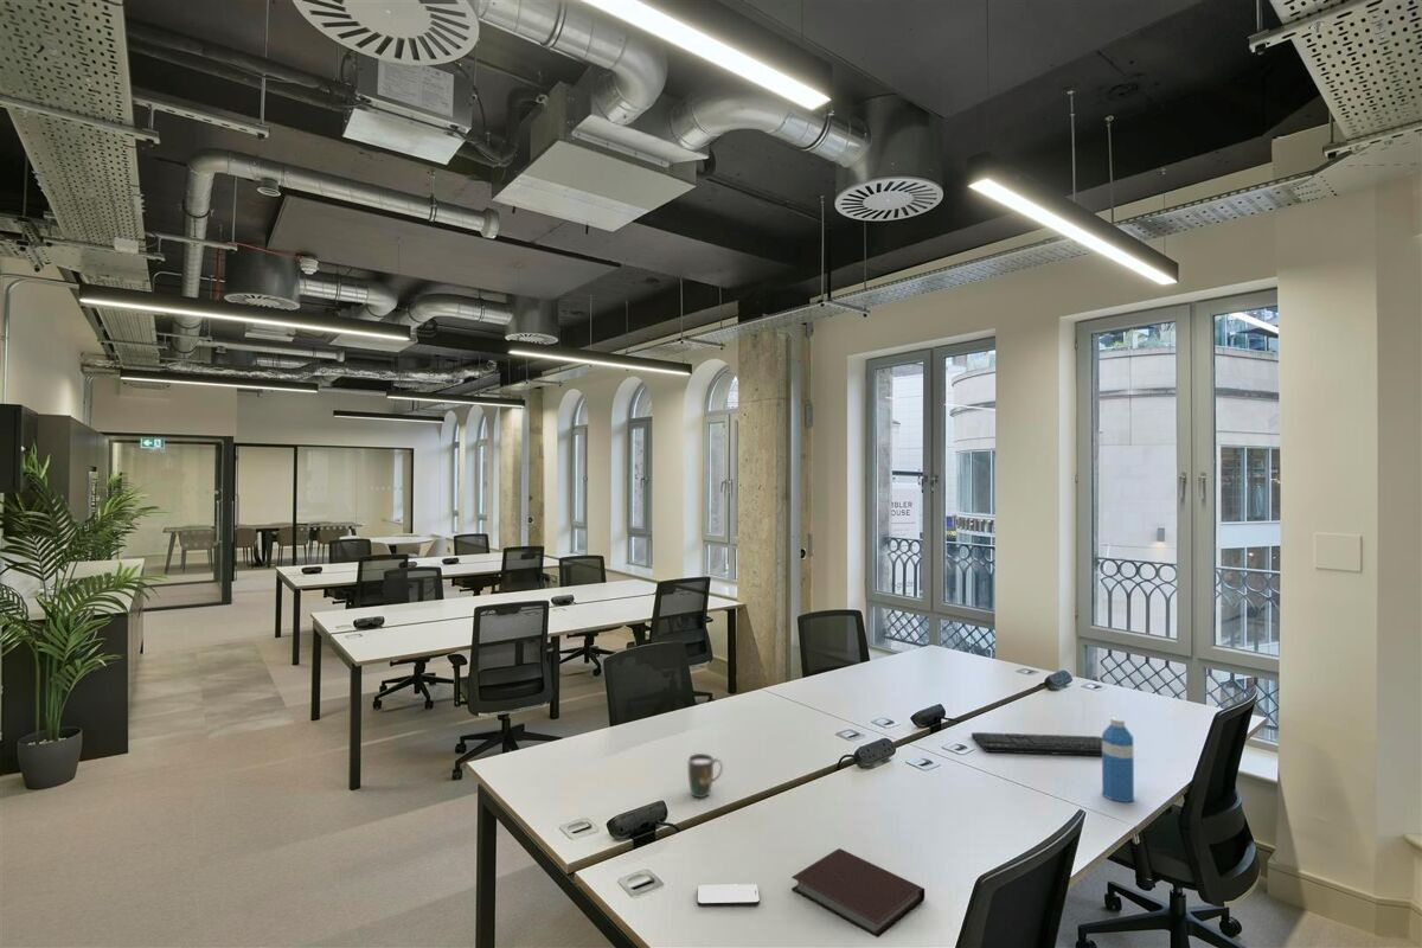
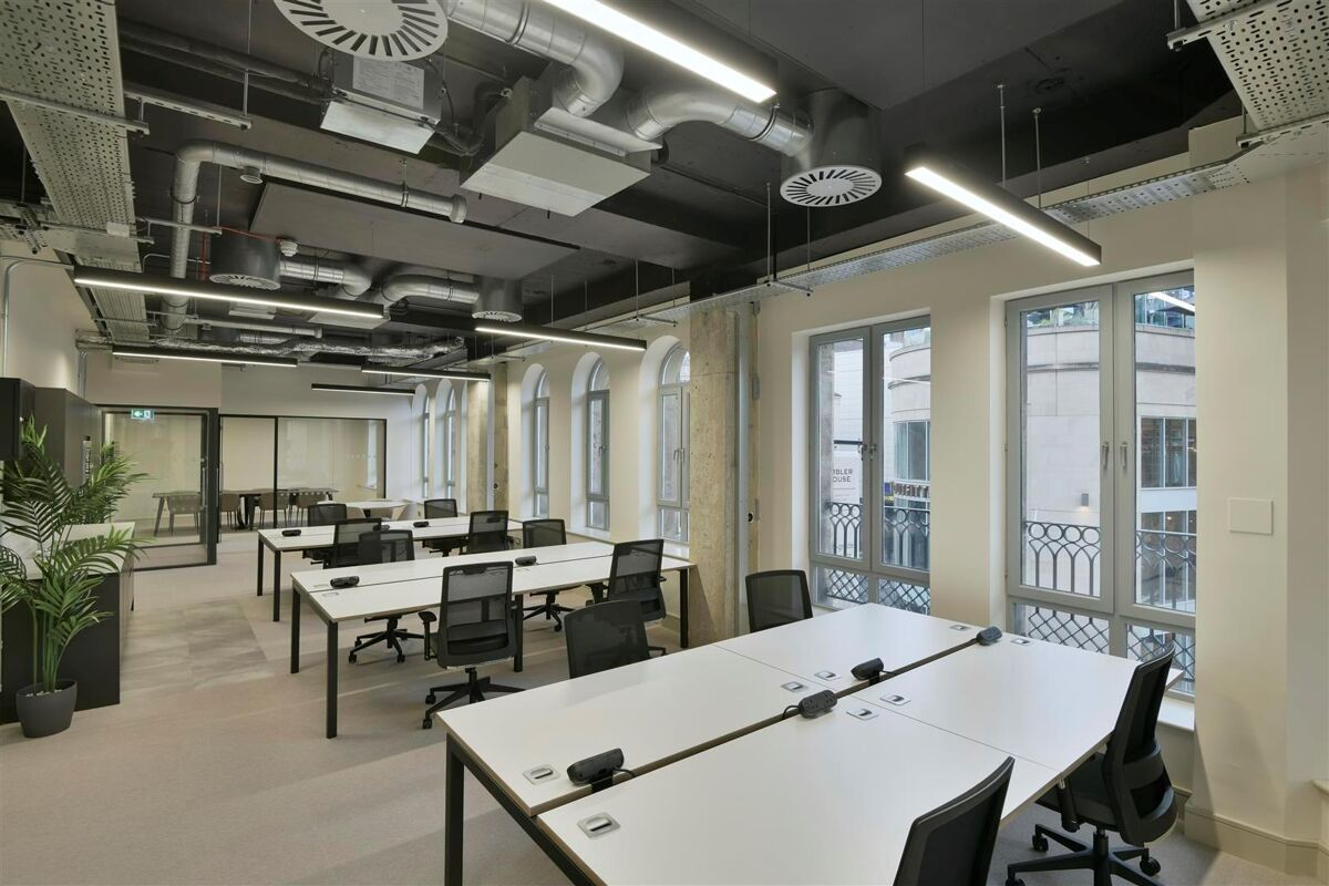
- keyboard [971,731,1102,757]
- mug [687,752,724,799]
- water bottle [1101,716,1135,803]
- notebook [790,847,925,939]
- smartphone [697,883,761,908]
